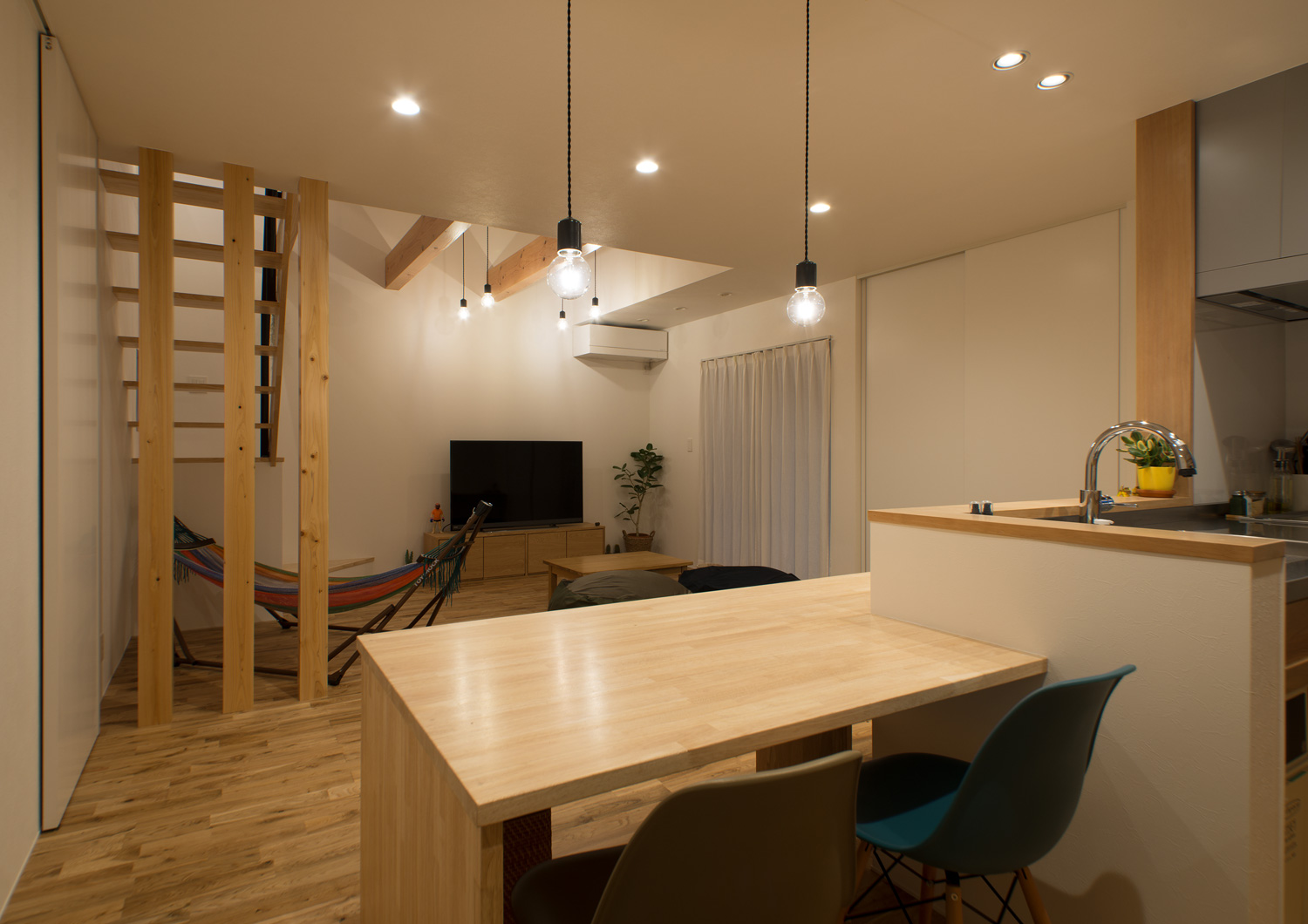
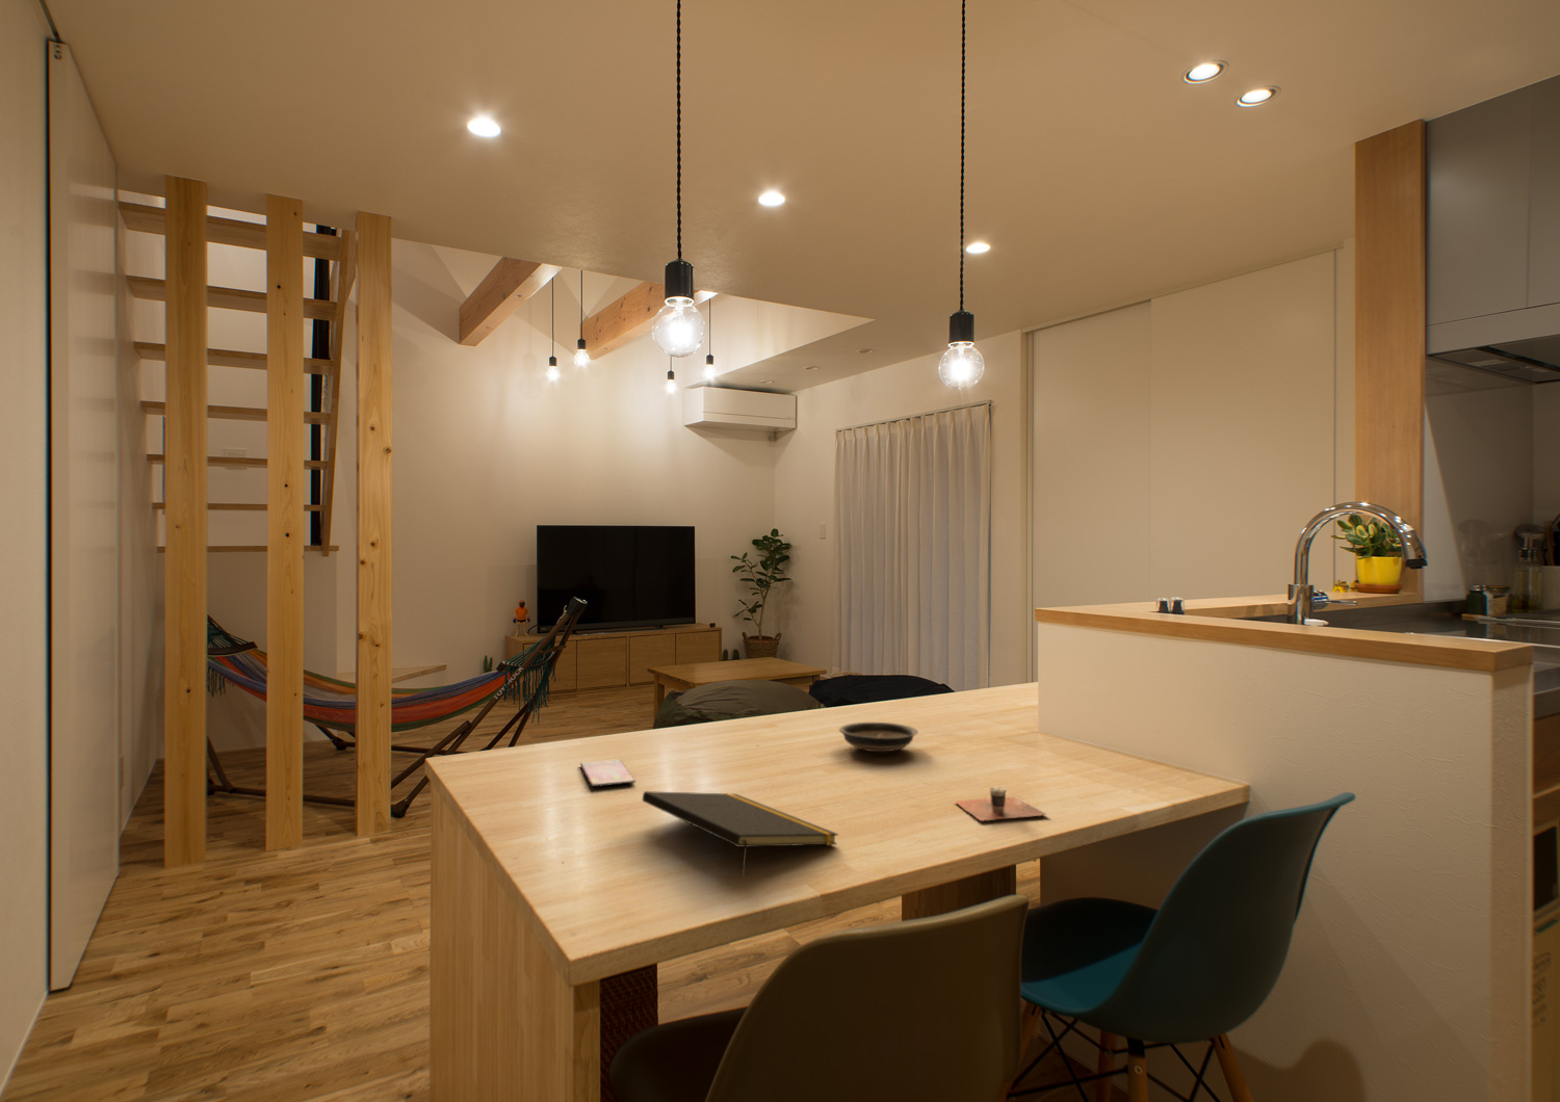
+ saucer [838,722,920,753]
+ notepad [642,790,840,877]
+ cup [954,786,1050,822]
+ smartphone [580,757,637,788]
